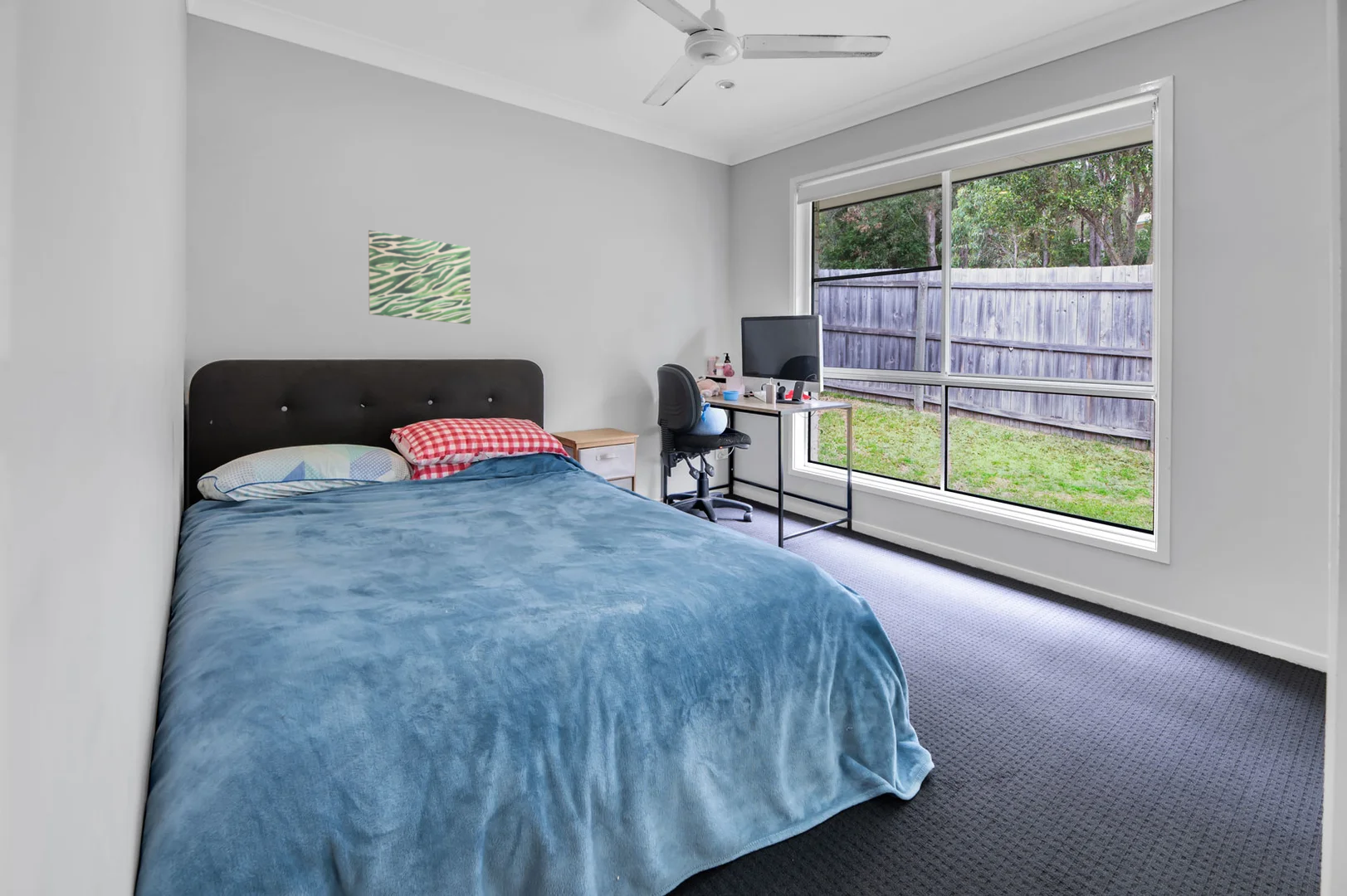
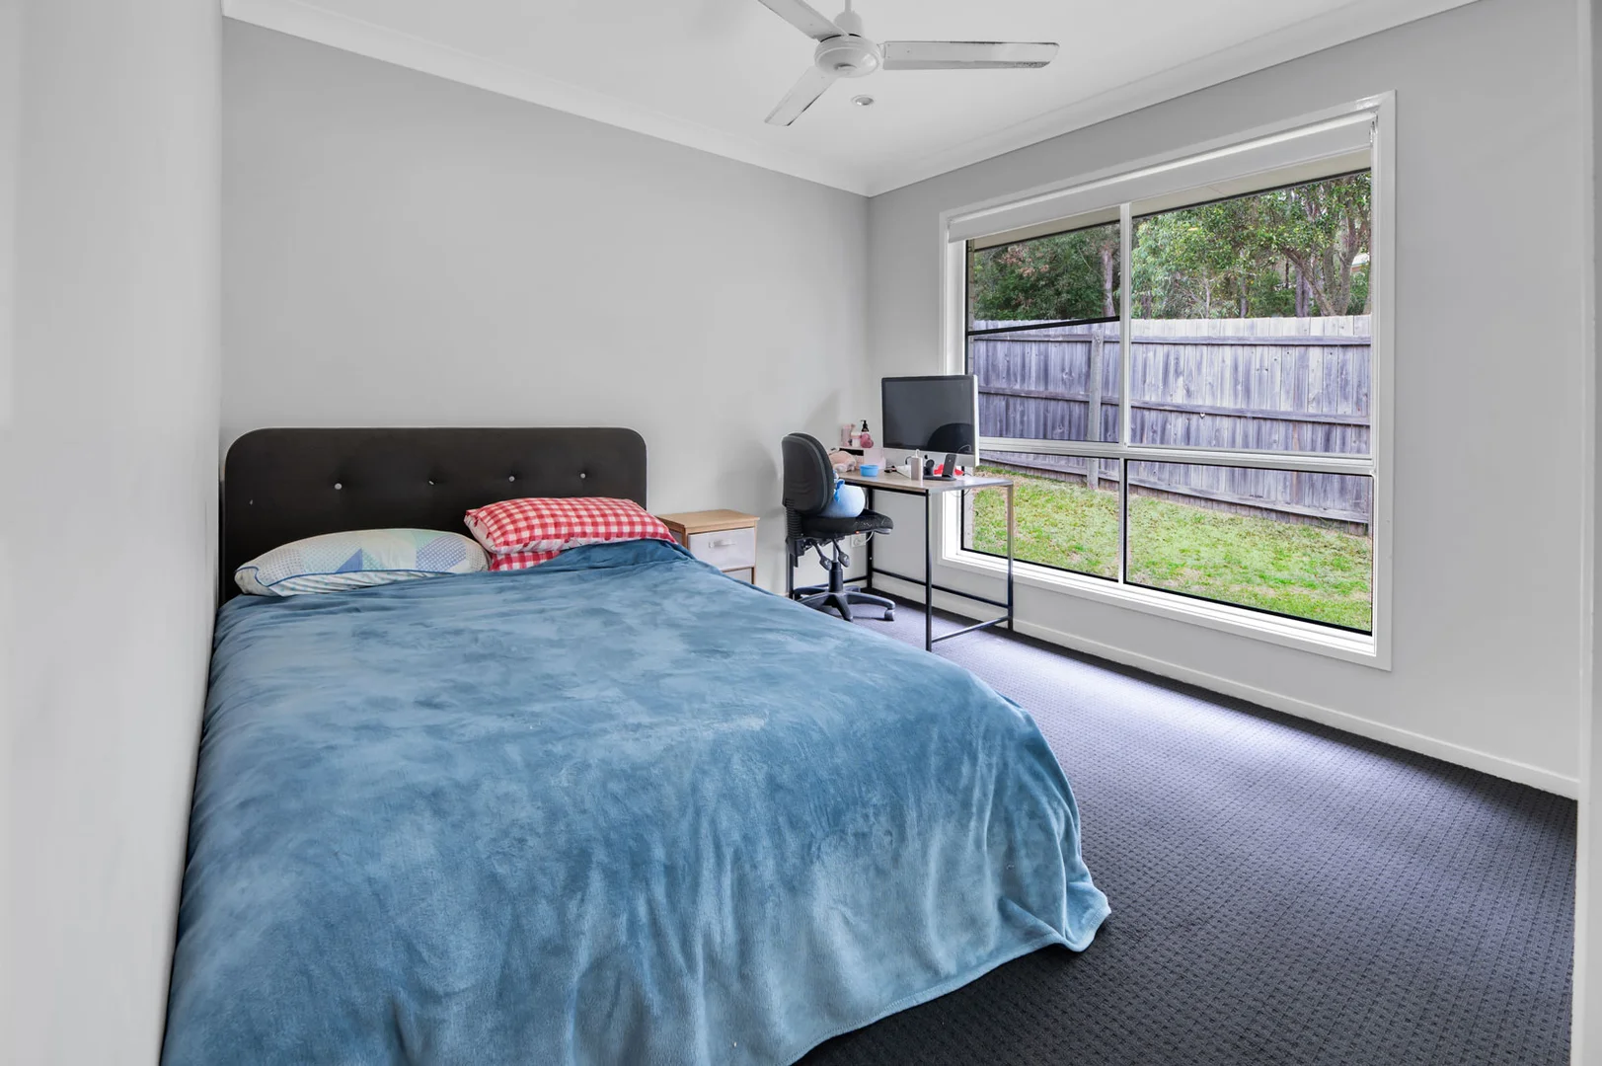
- wall art [368,230,471,325]
